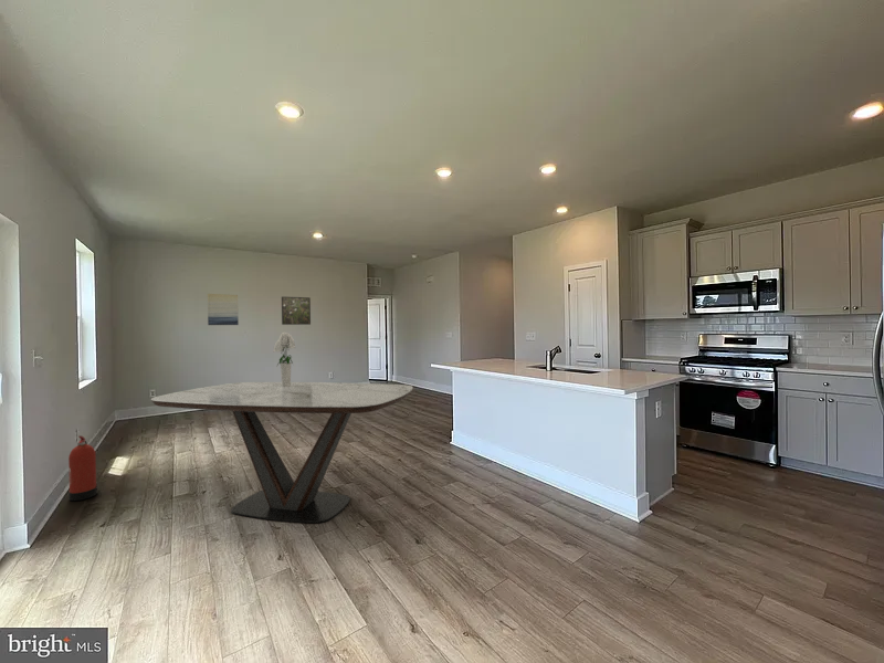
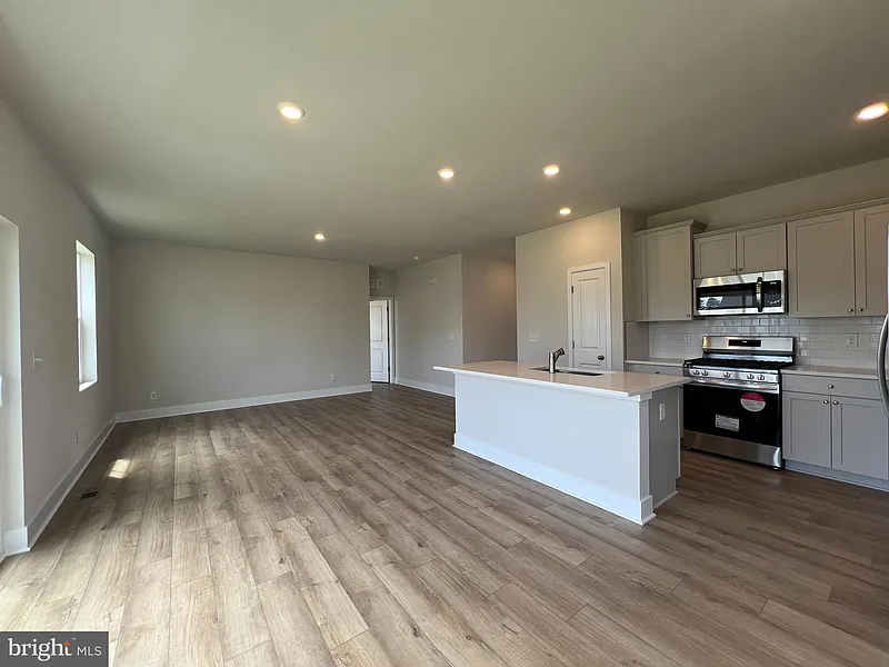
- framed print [281,295,312,326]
- wall art [207,293,240,326]
- dining table [150,381,413,524]
- fire extinguisher [67,434,98,502]
- bouquet [273,332,296,387]
